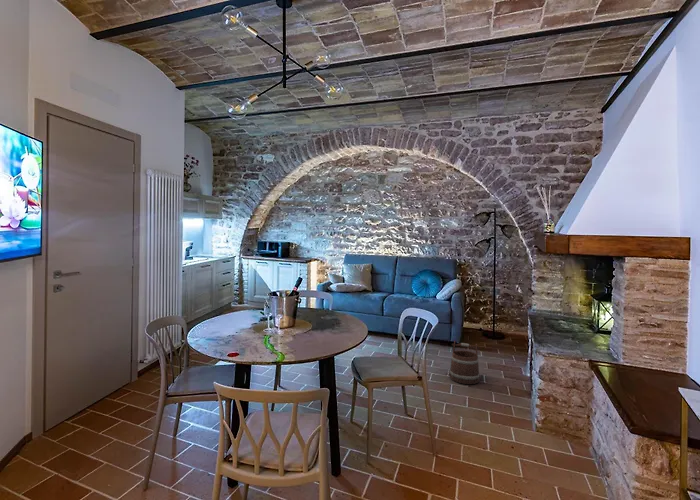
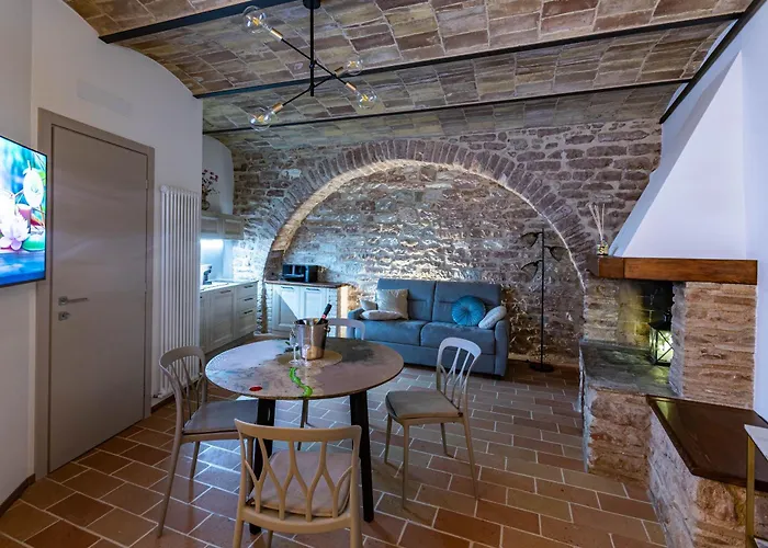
- bucket [449,340,481,385]
